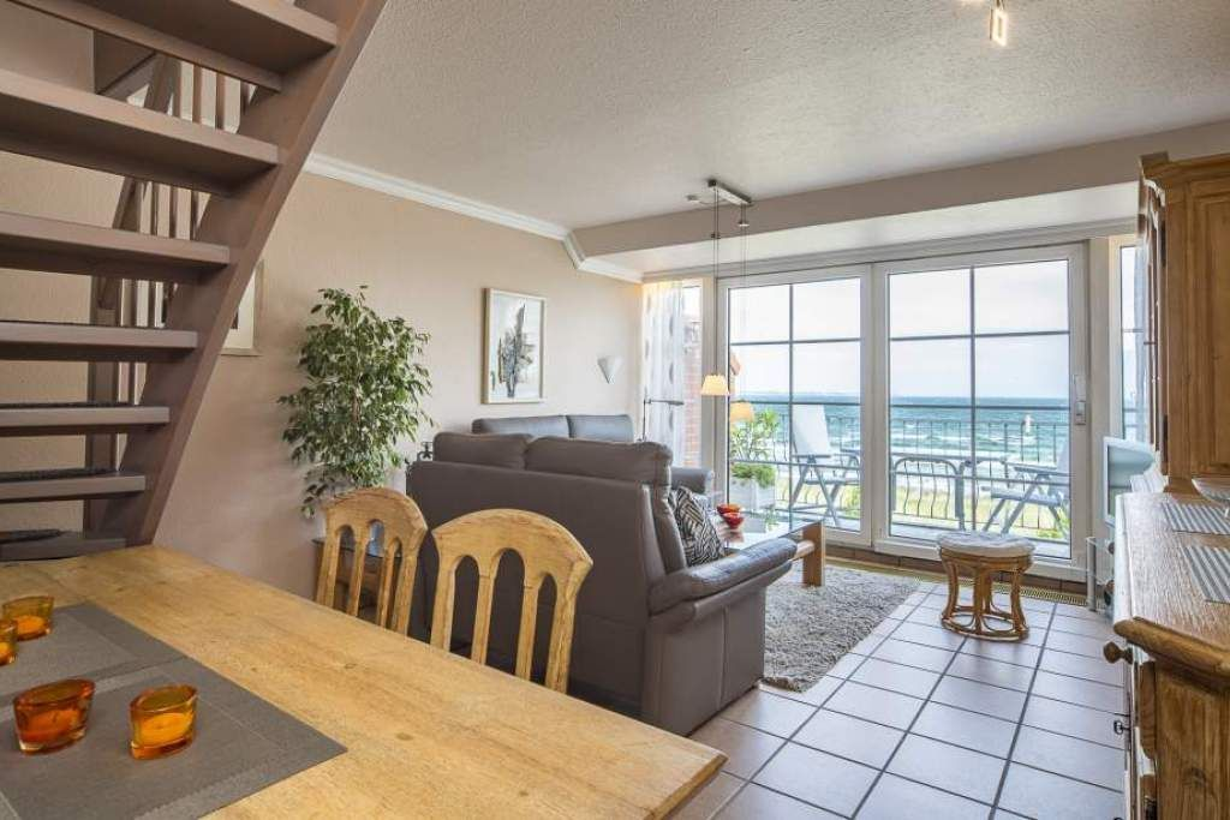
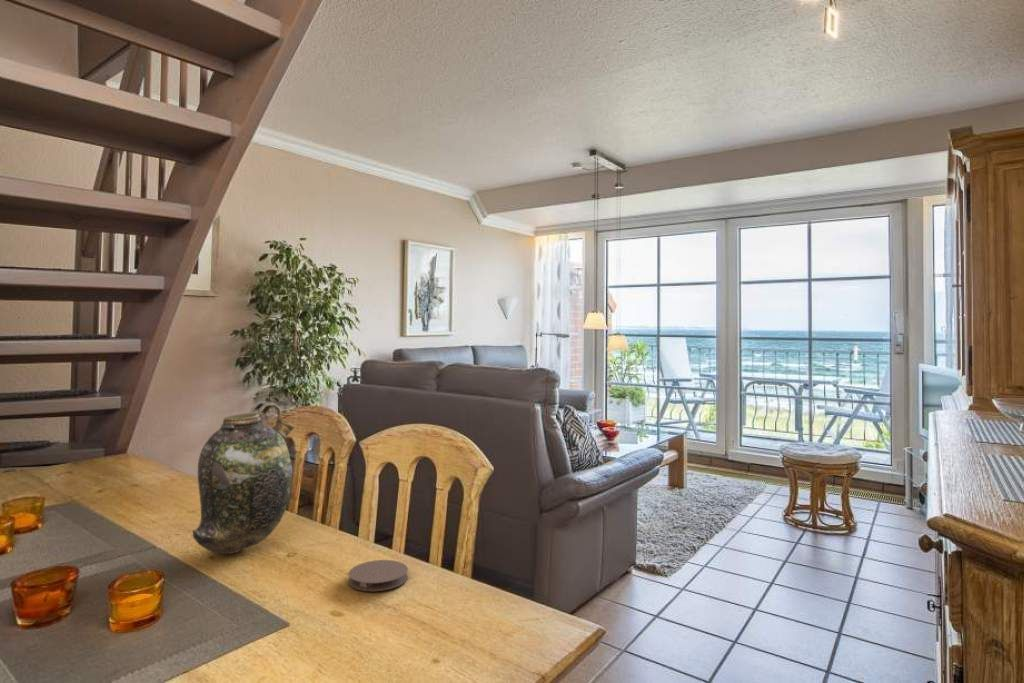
+ coaster [347,559,409,592]
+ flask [192,402,296,556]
